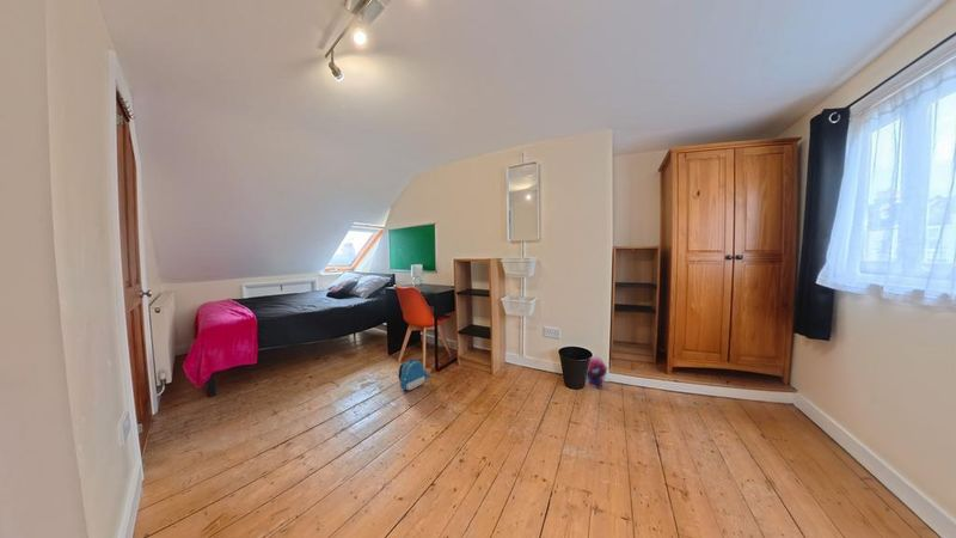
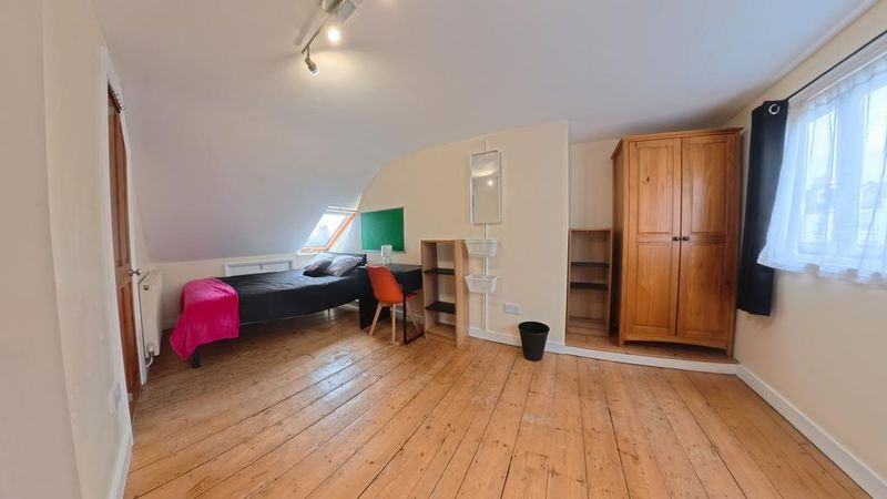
- plush toy [586,355,608,391]
- backpack [397,357,431,392]
